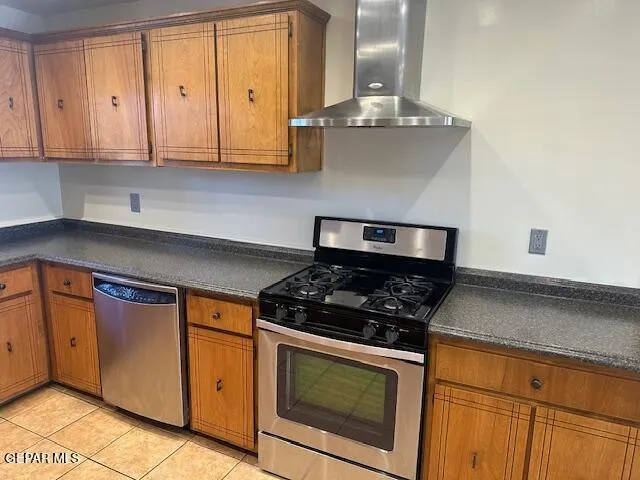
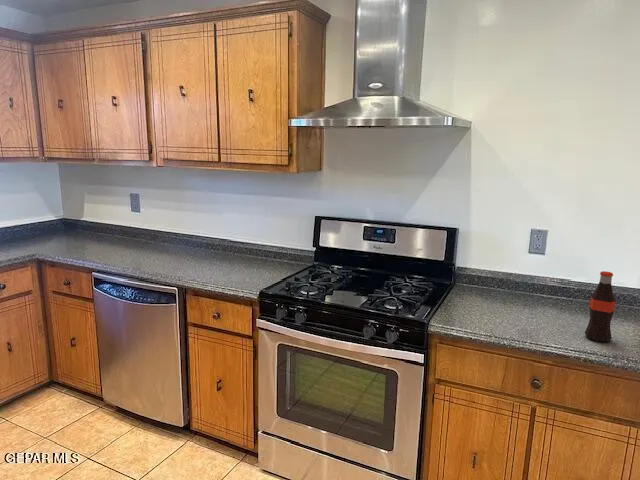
+ bottle [584,270,616,343]
